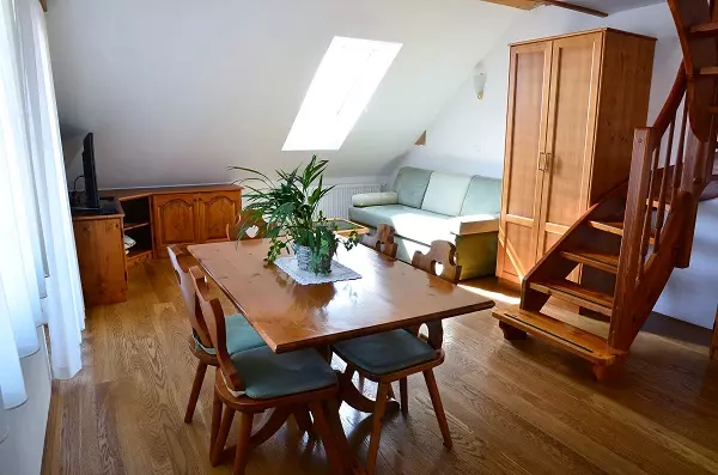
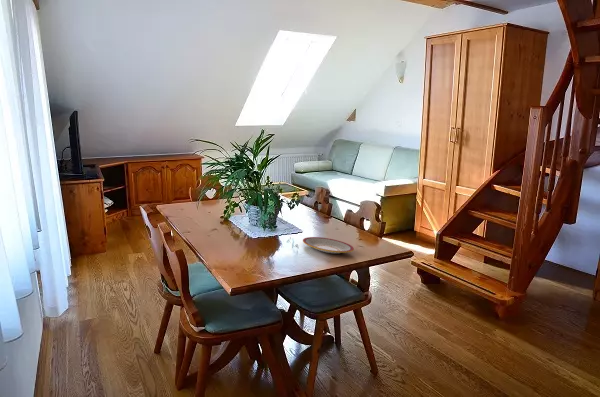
+ plate [302,236,355,254]
